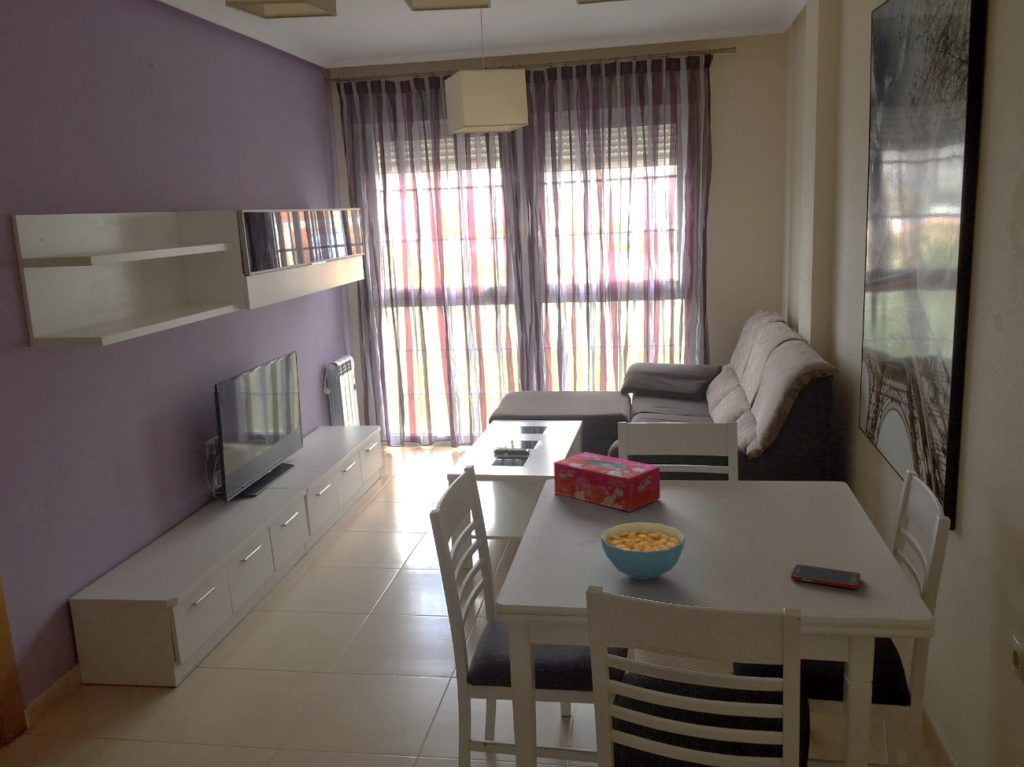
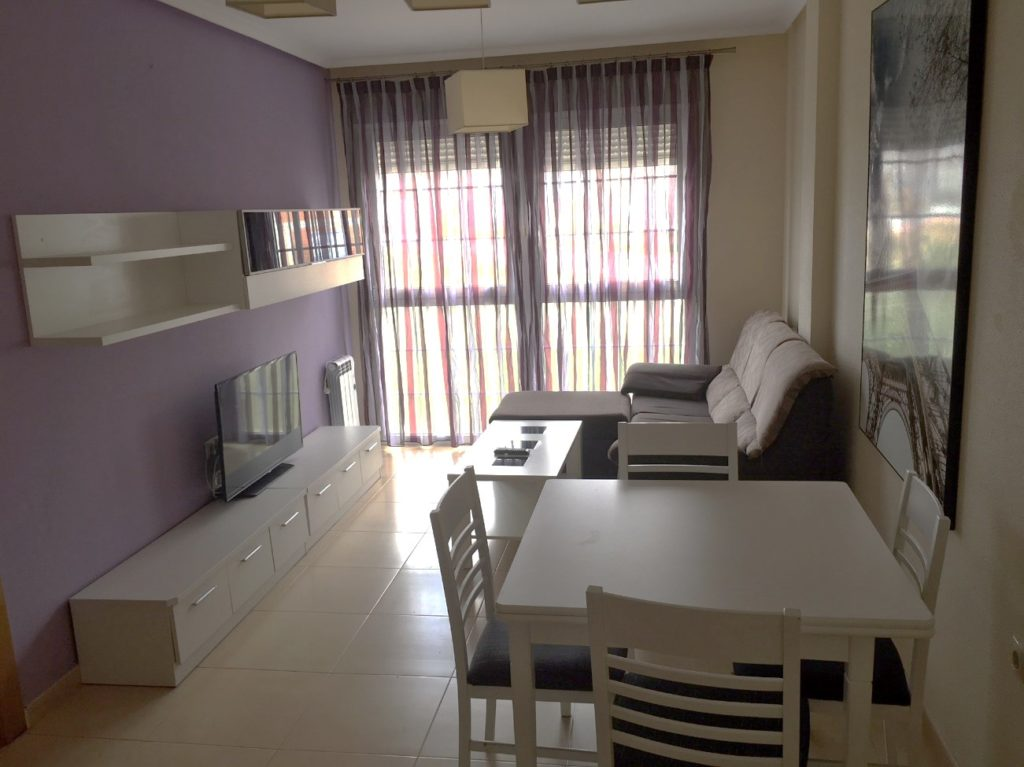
- cereal bowl [600,521,686,581]
- tissue box [553,451,661,513]
- cell phone [790,564,862,590]
